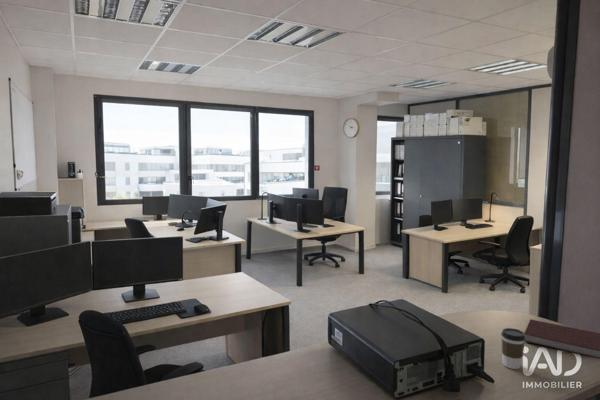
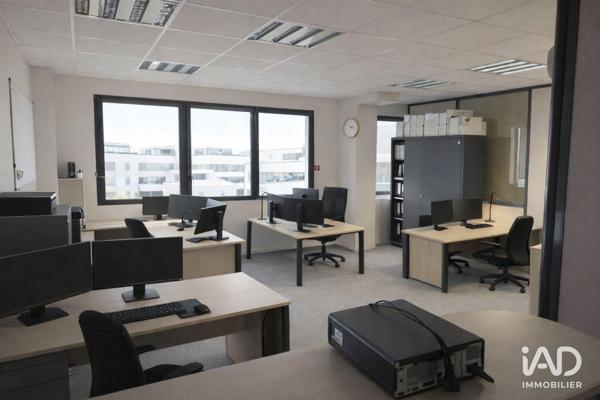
- coffee cup [500,327,526,370]
- notebook [524,318,600,360]
